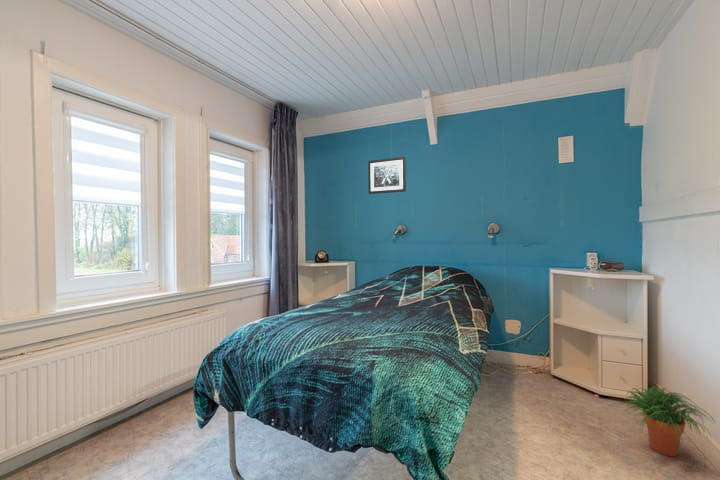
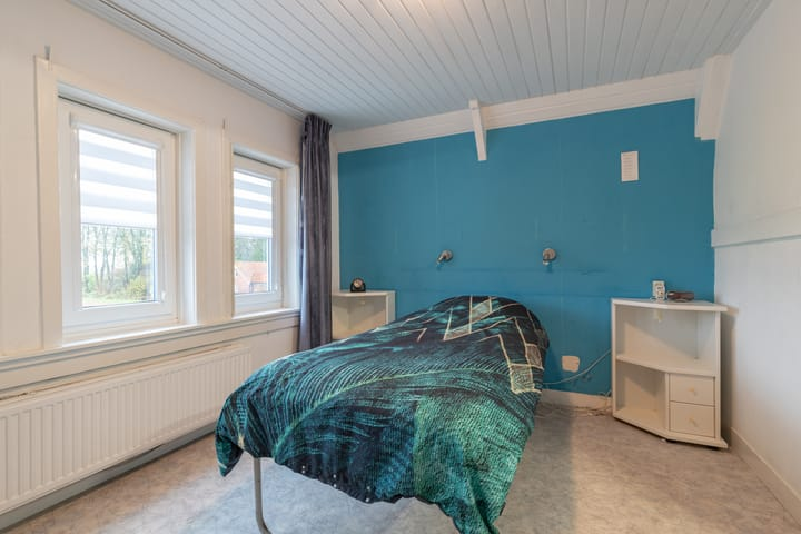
- potted plant [619,385,716,457]
- wall art [367,156,407,195]
